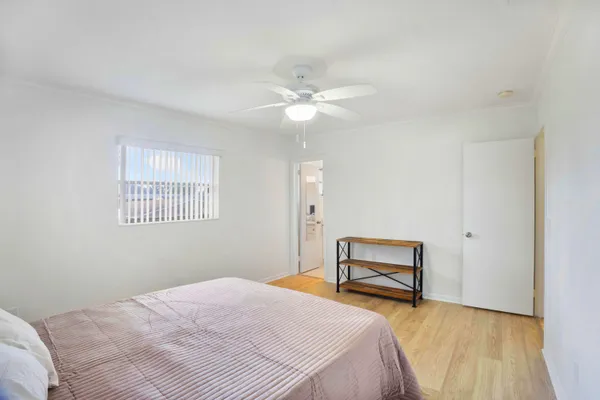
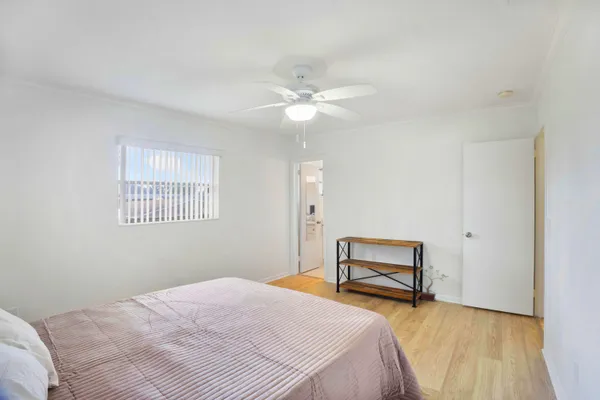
+ potted plant [417,265,449,302]
